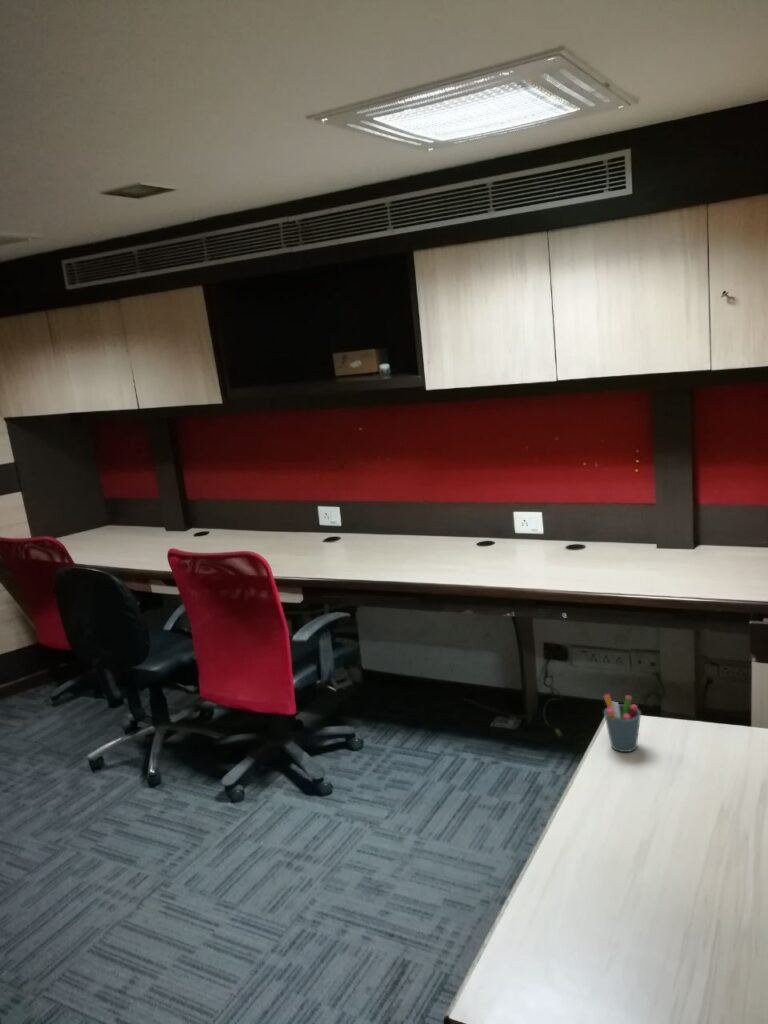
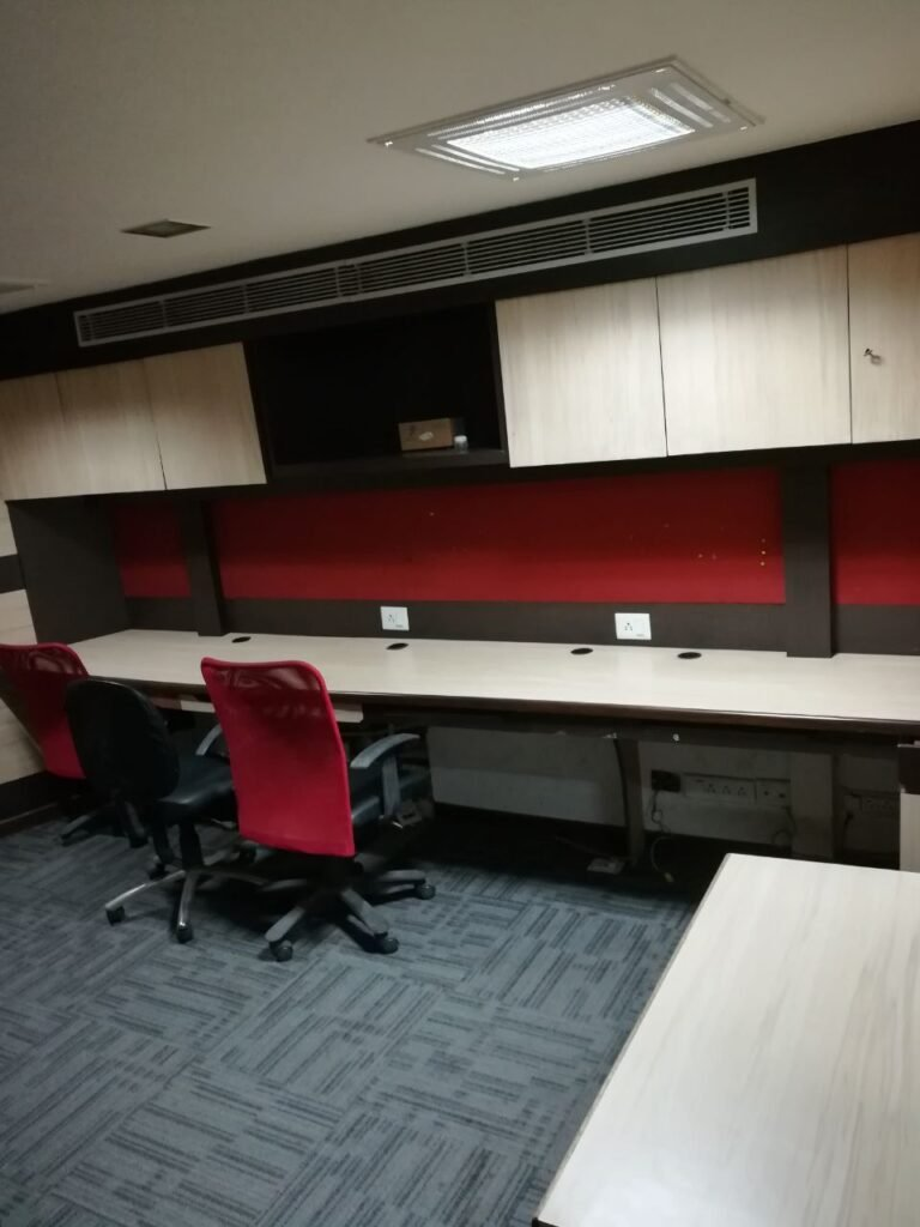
- pen holder [603,693,642,753]
